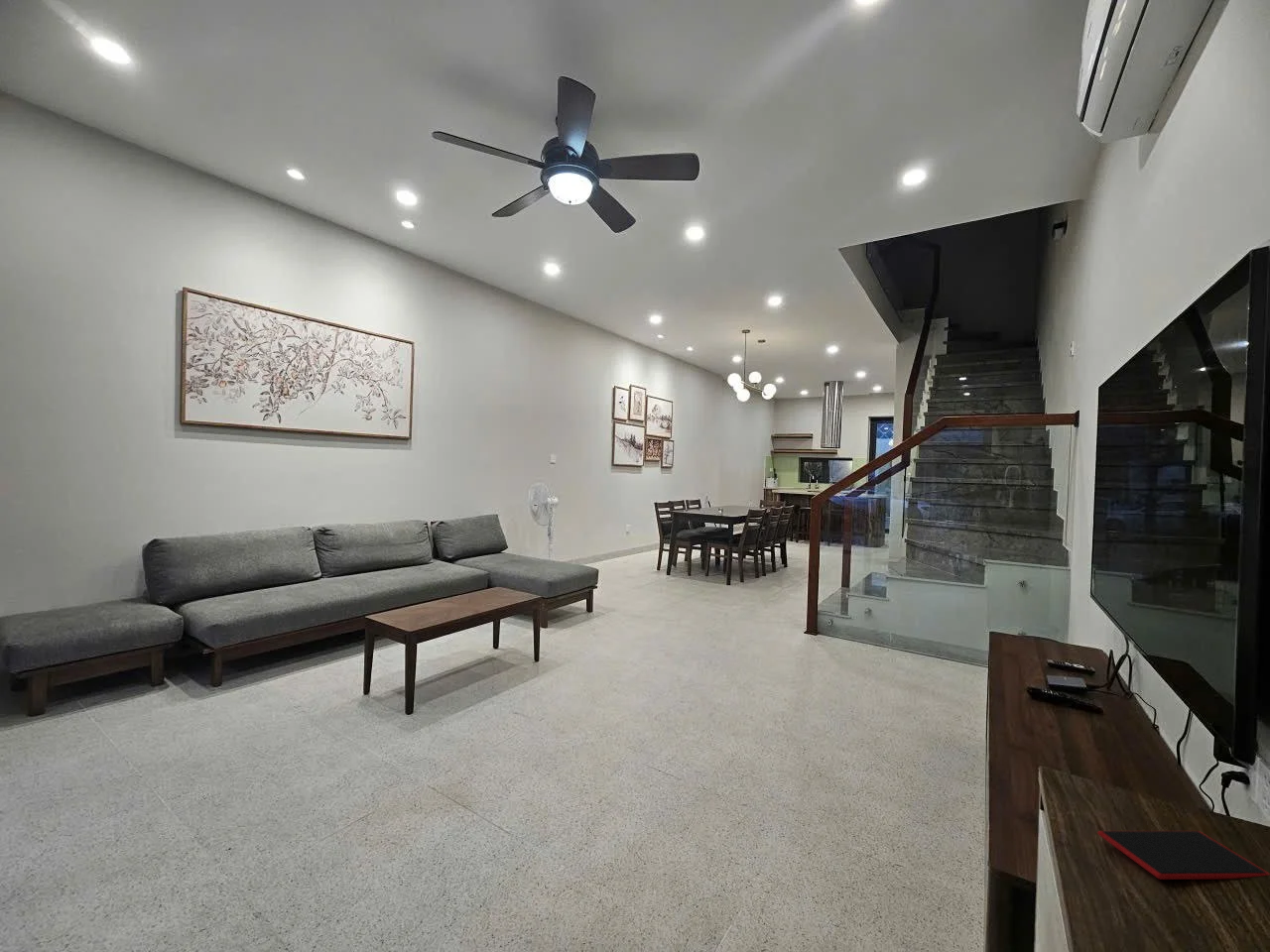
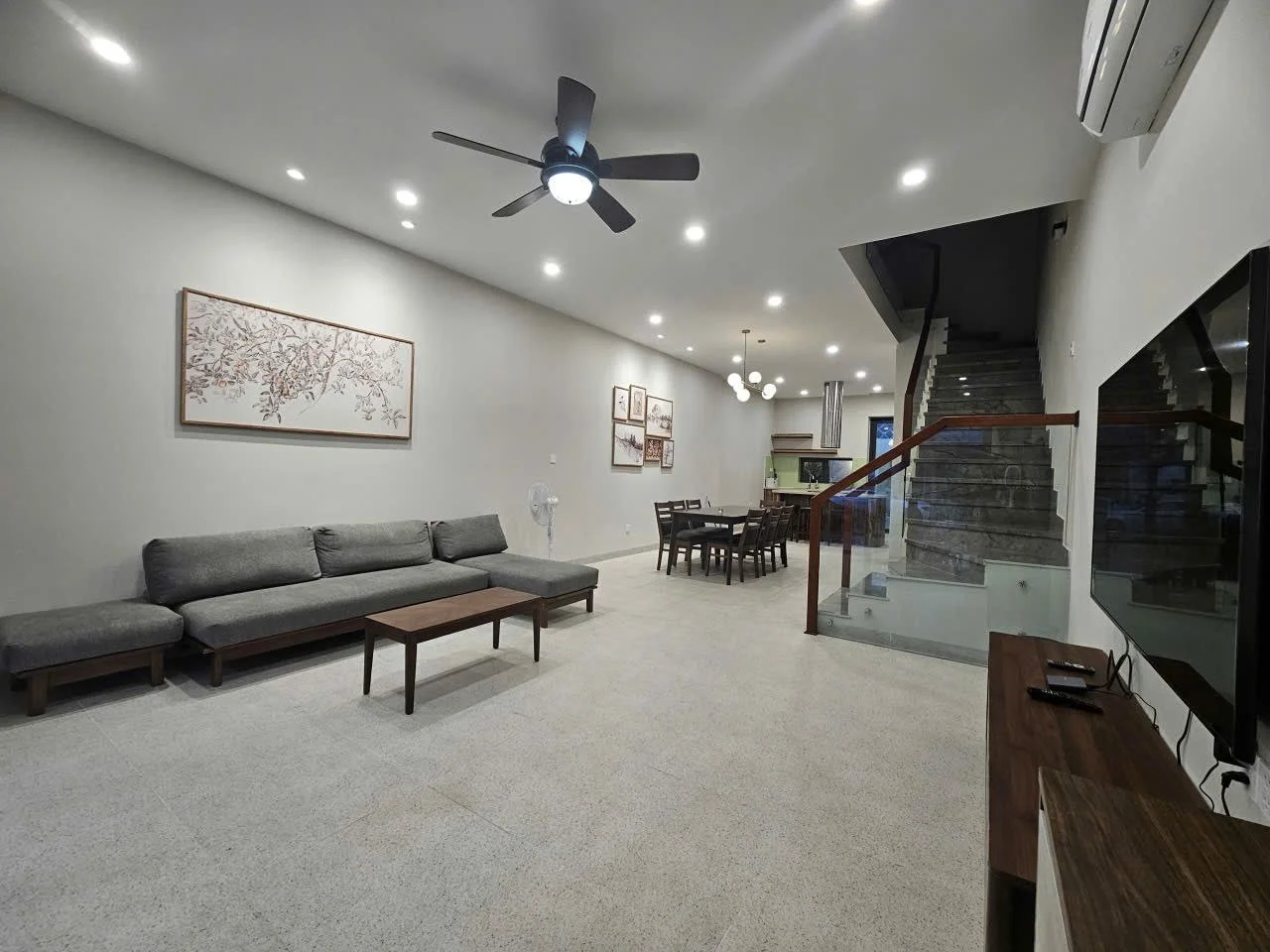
- smartphone [1096,830,1270,881]
